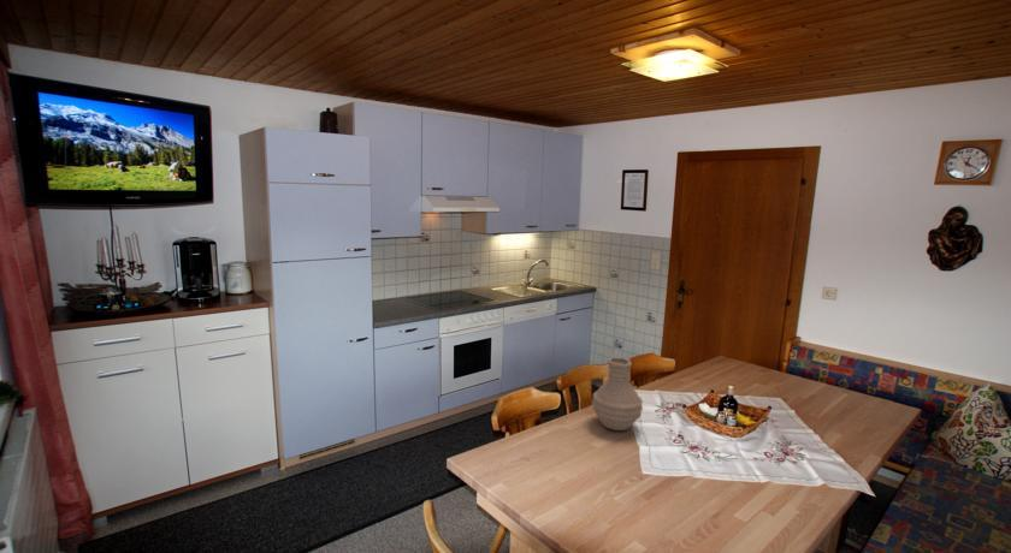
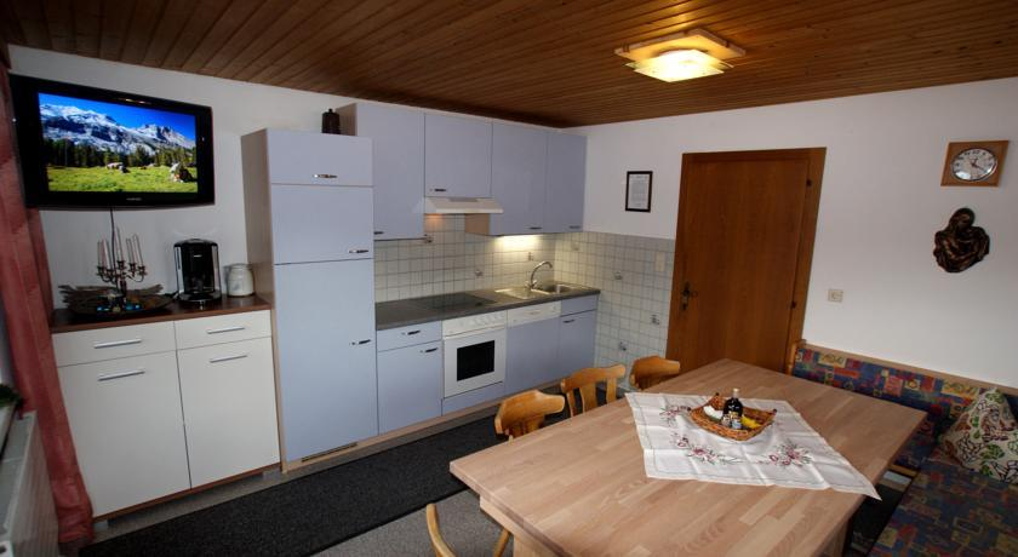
- vase [591,356,644,432]
